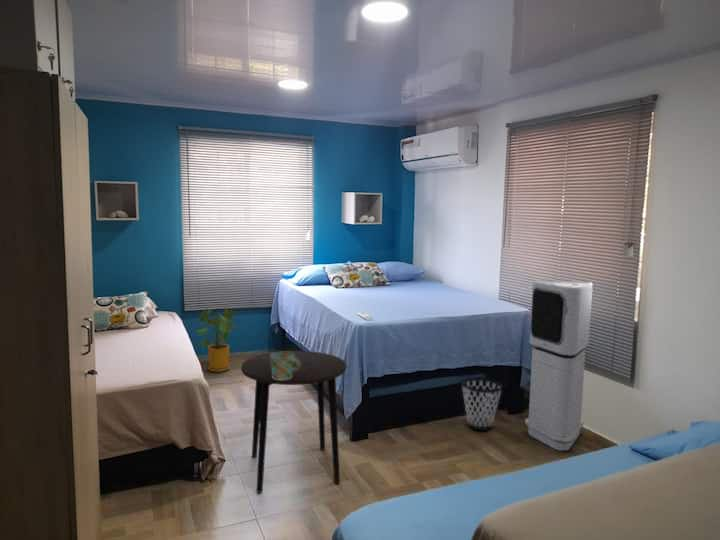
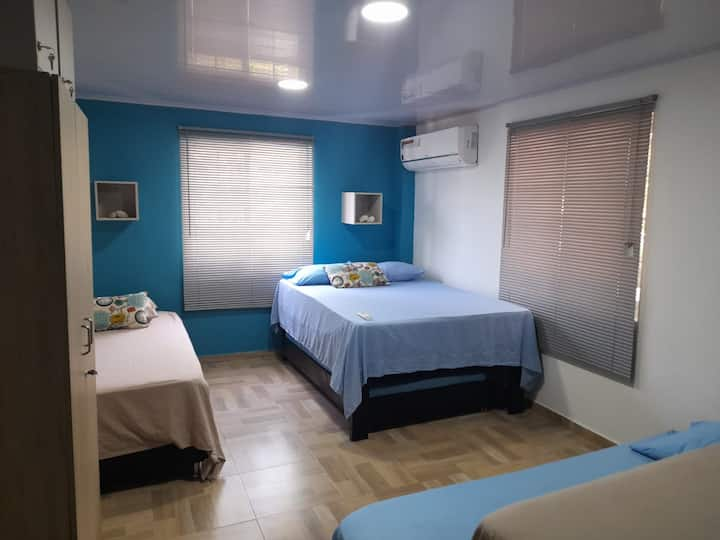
- side table [240,350,348,494]
- mug [270,351,300,380]
- air purifier [524,280,594,452]
- house plant [196,307,239,373]
- wastebasket [460,376,504,432]
